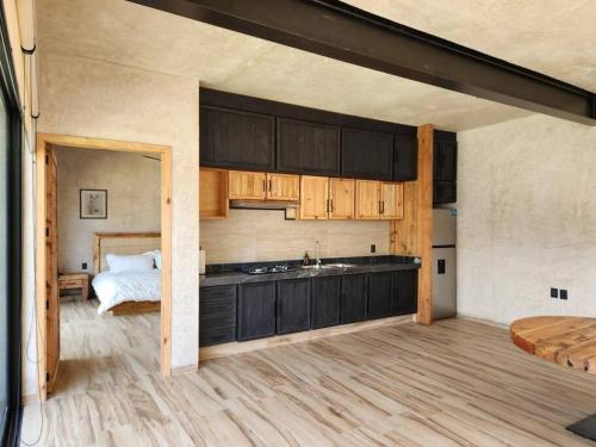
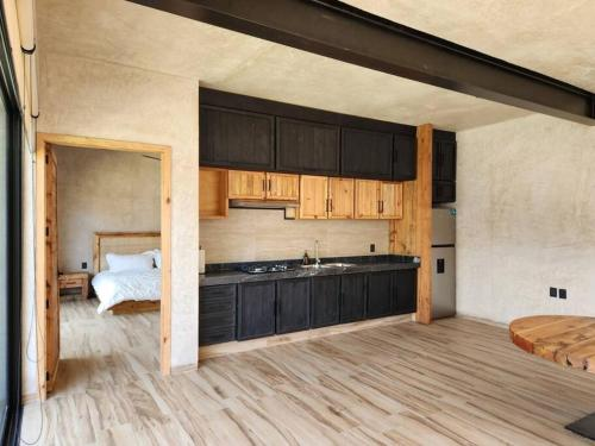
- wall art [79,187,108,221]
